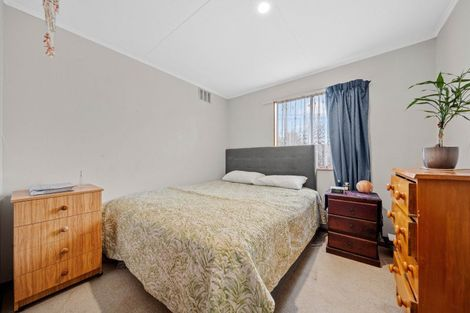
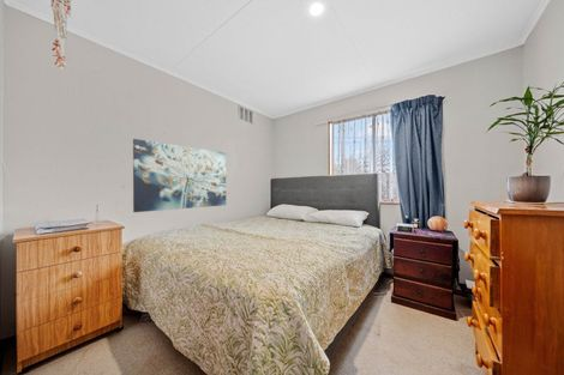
+ wall art [132,138,227,213]
